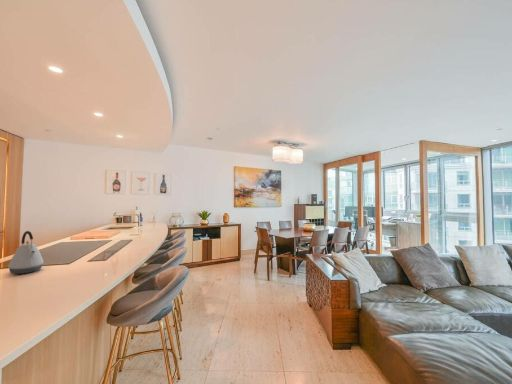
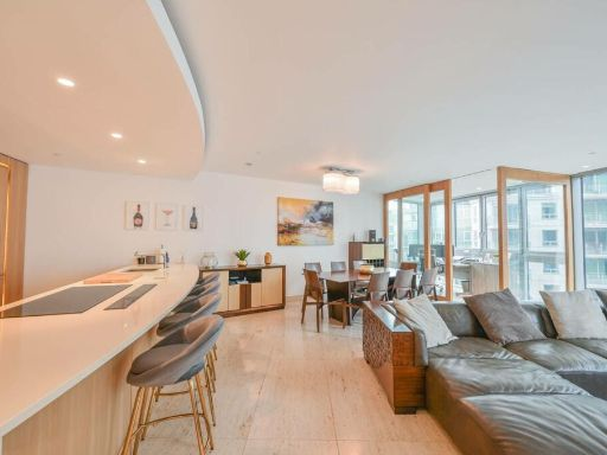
- kettle [7,230,45,275]
